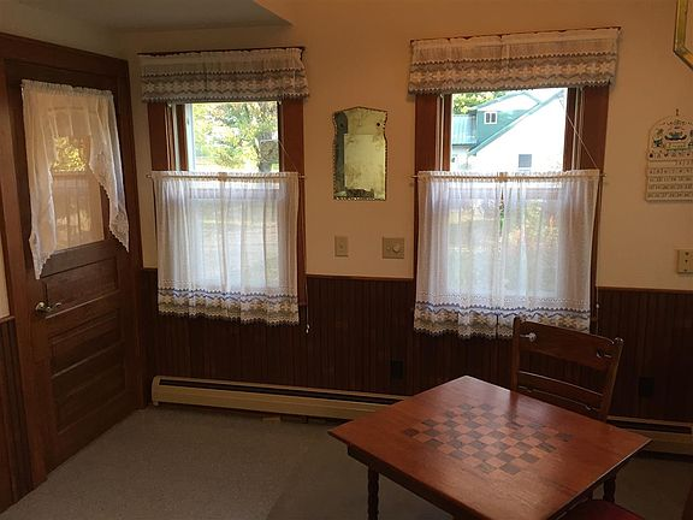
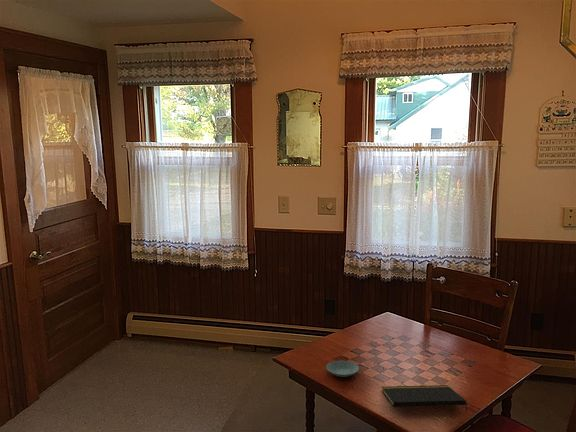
+ notepad [381,384,468,413]
+ saucer [326,360,360,378]
